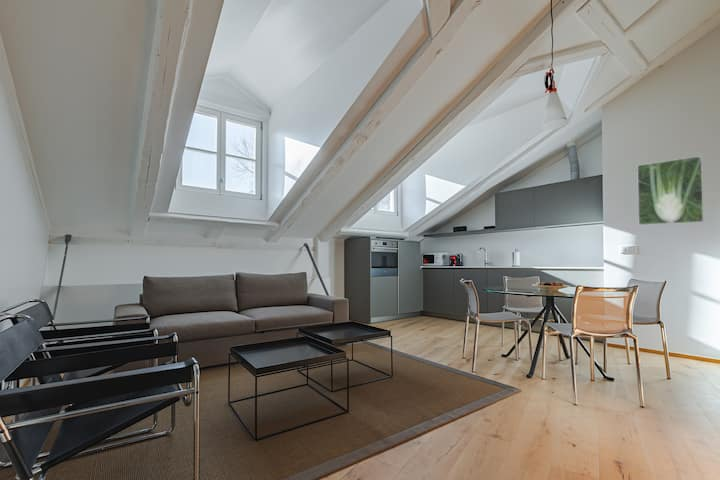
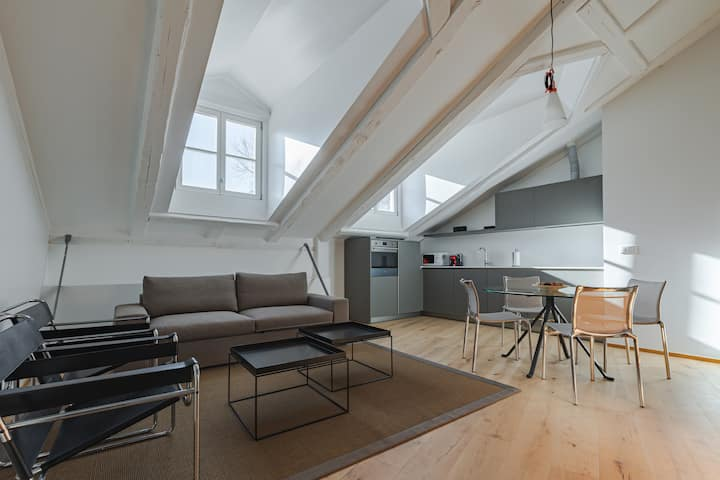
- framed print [636,155,705,226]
